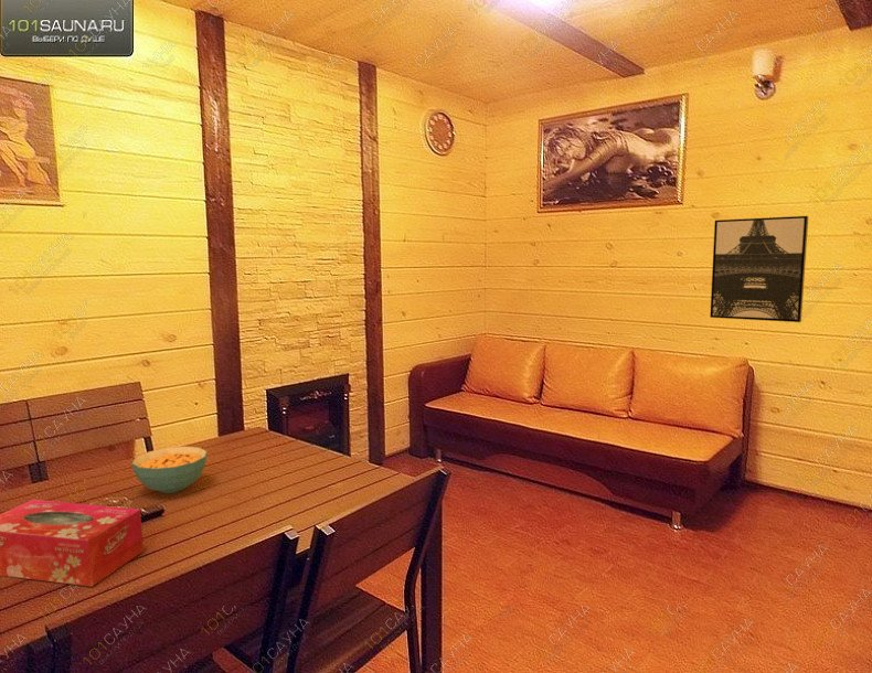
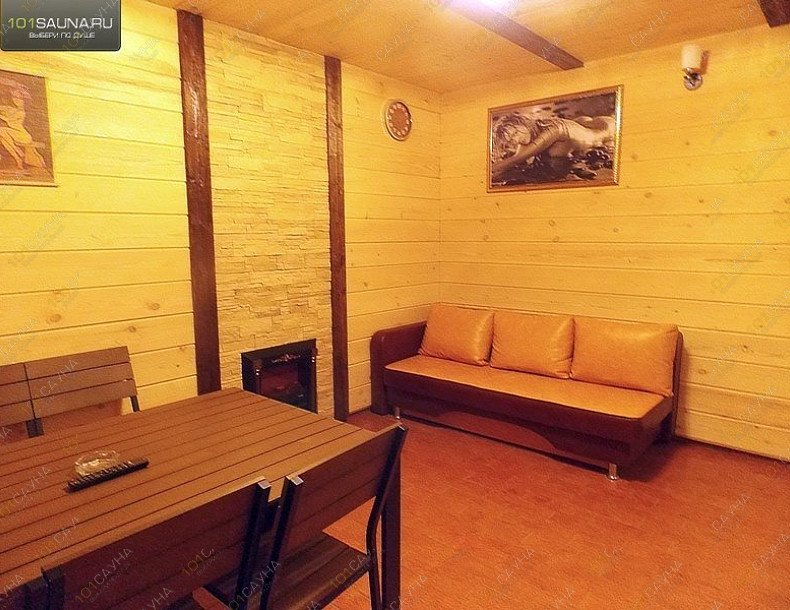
- wall art [709,215,809,323]
- cereal bowl [130,446,209,494]
- tissue box [0,499,145,588]
